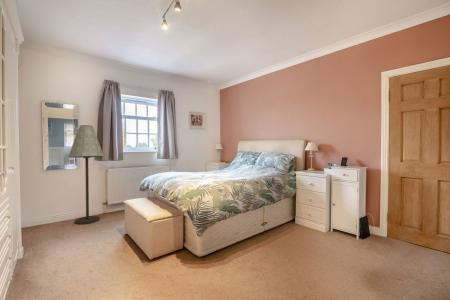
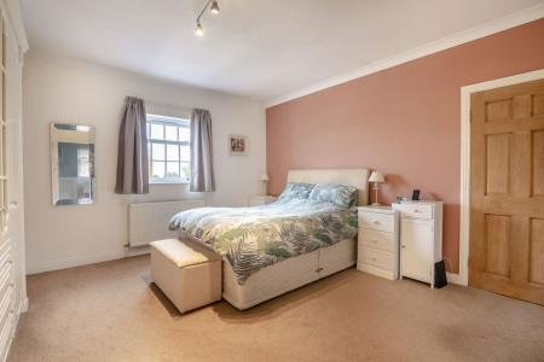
- floor lamp [67,124,105,225]
